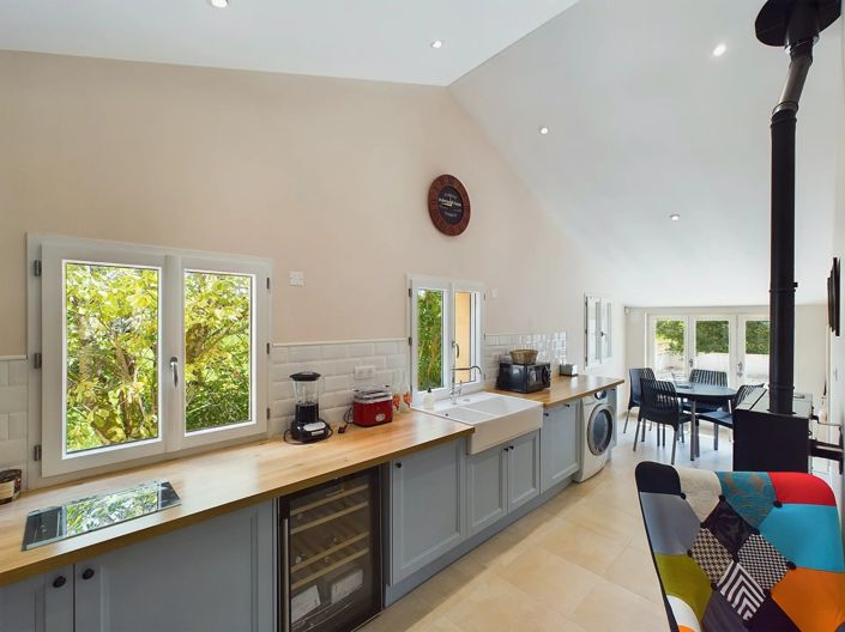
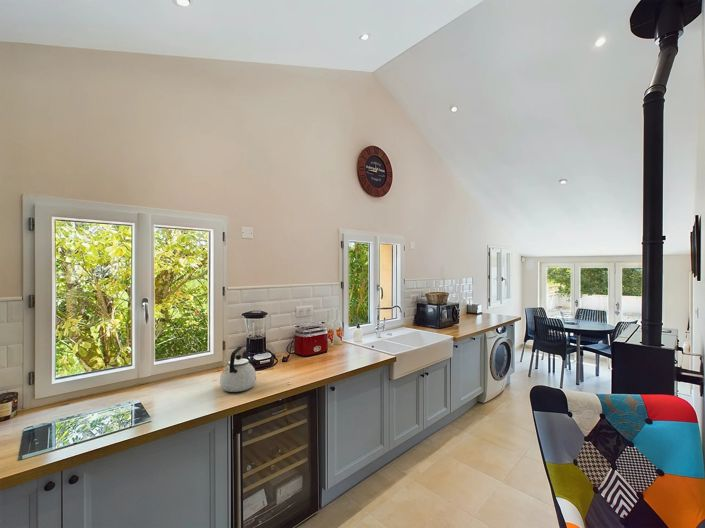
+ kettle [219,345,257,393]
